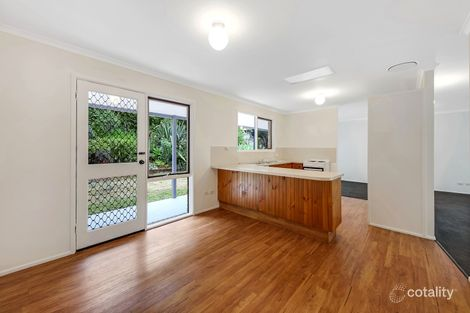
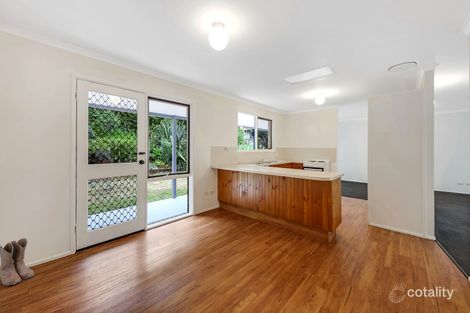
+ boots [0,237,35,286]
